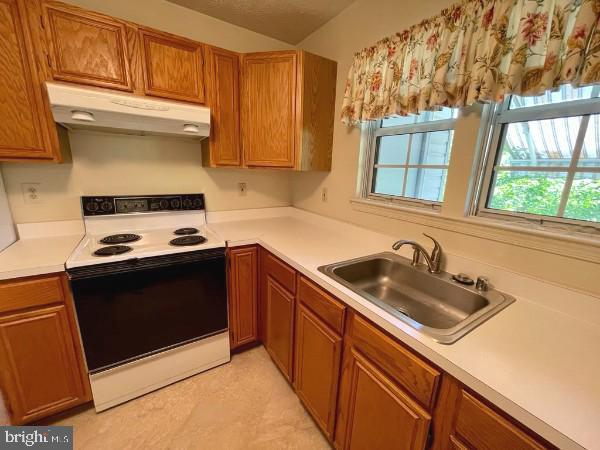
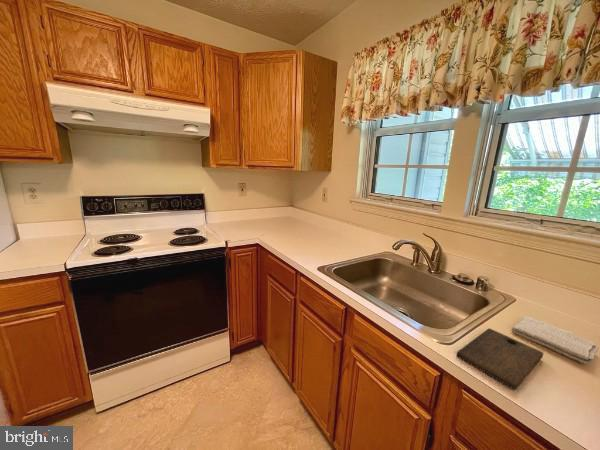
+ washcloth [511,316,600,366]
+ cutting board [456,327,544,391]
